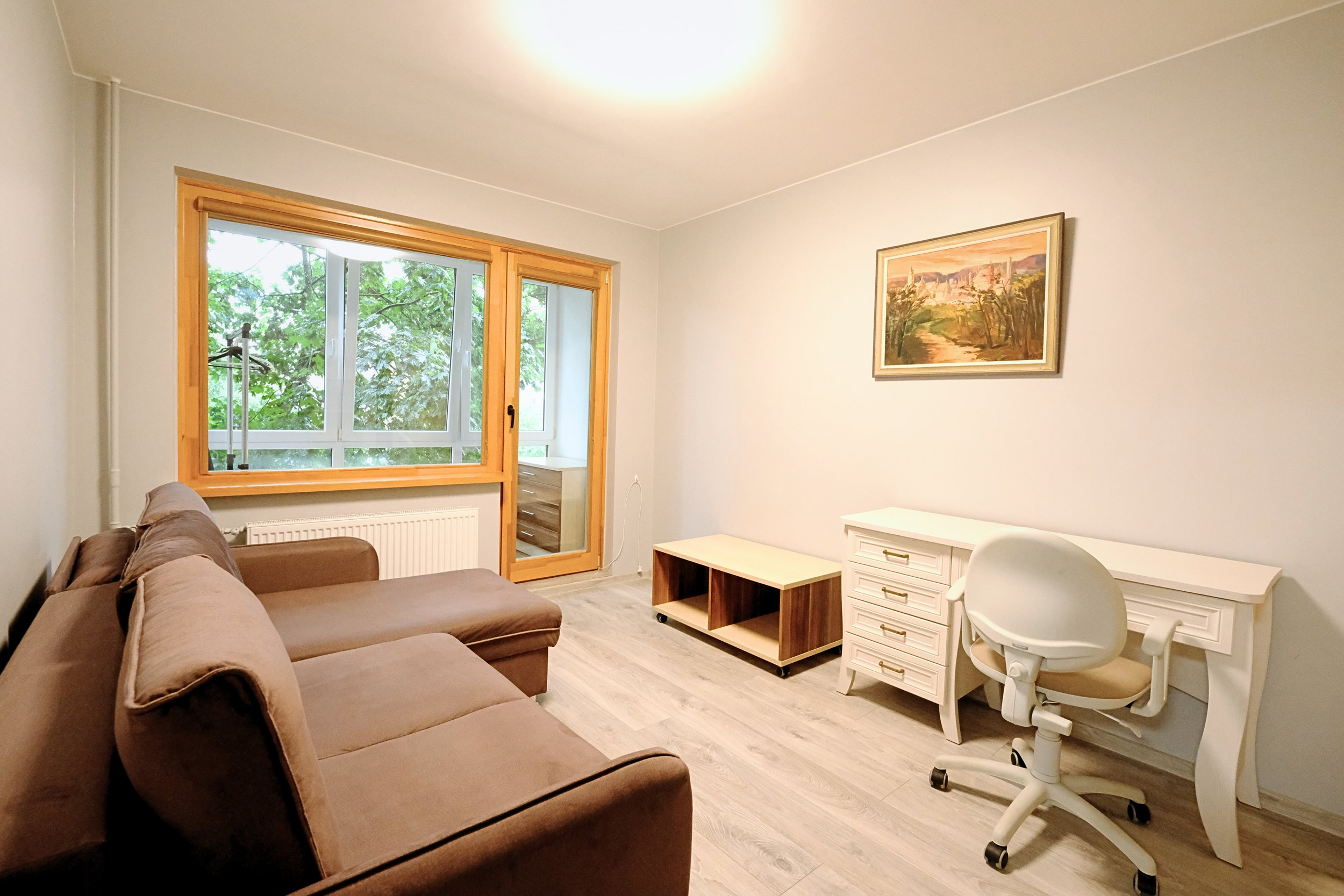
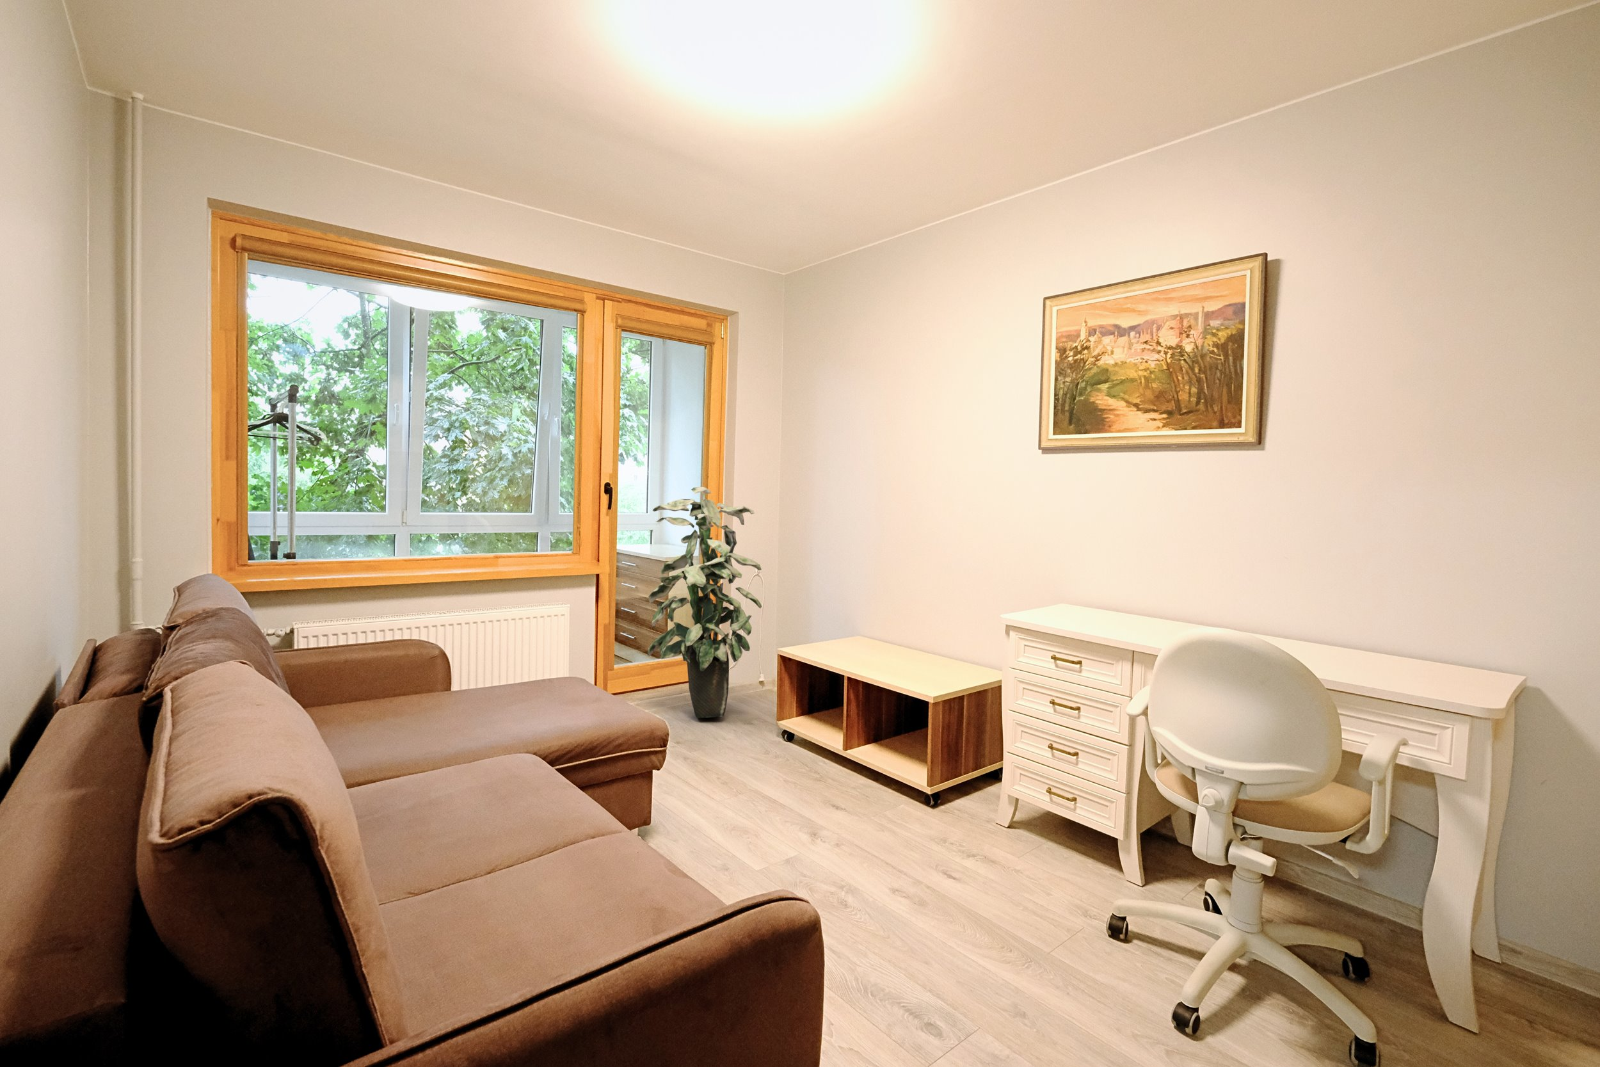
+ indoor plant [648,486,763,719]
